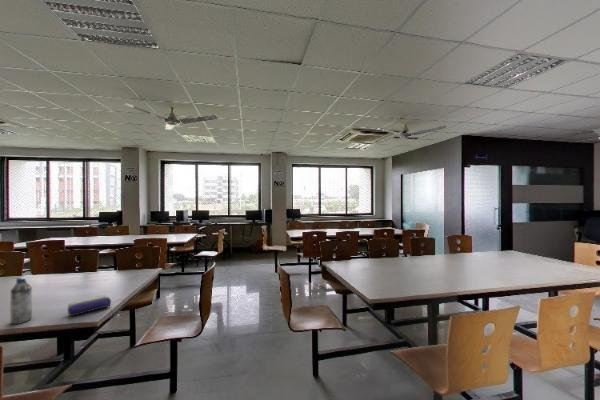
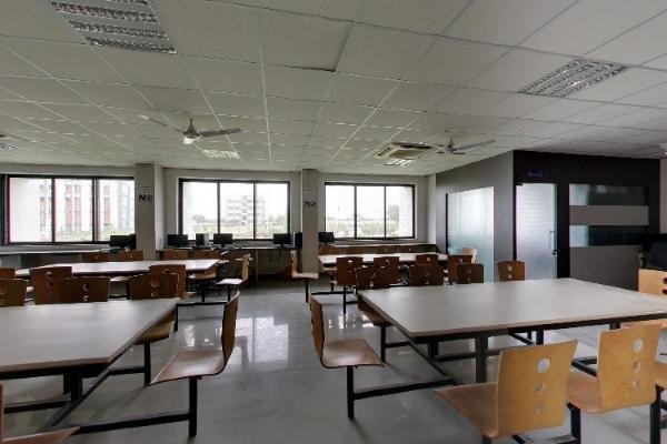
- water bottle [9,276,33,325]
- pencil case [66,295,112,317]
